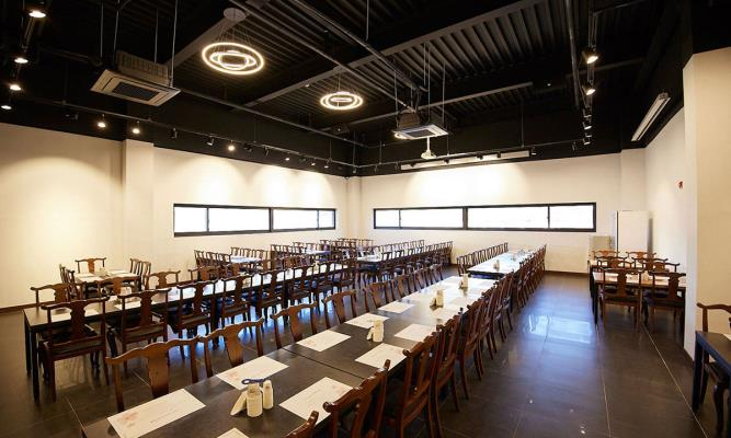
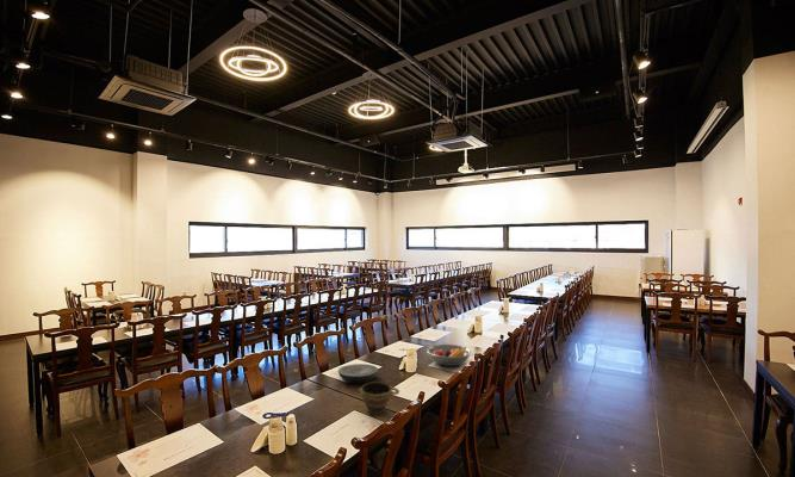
+ bowl [356,380,400,415]
+ fruit bowl [426,343,472,367]
+ plate [337,363,379,384]
